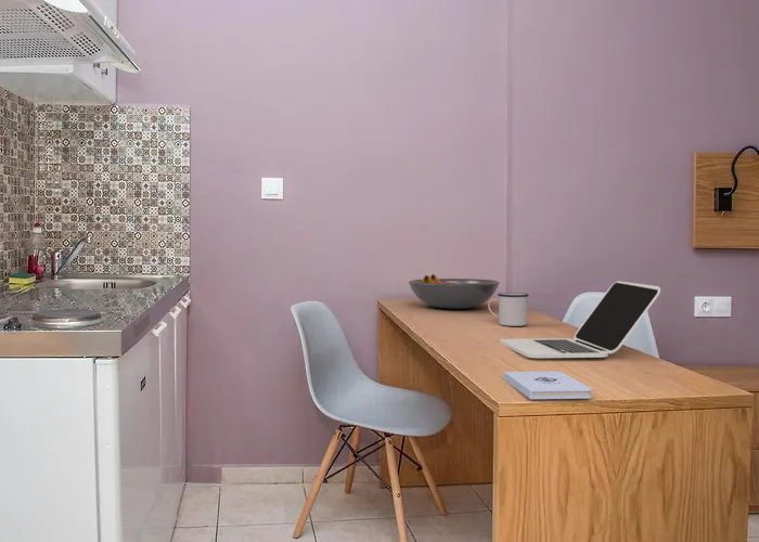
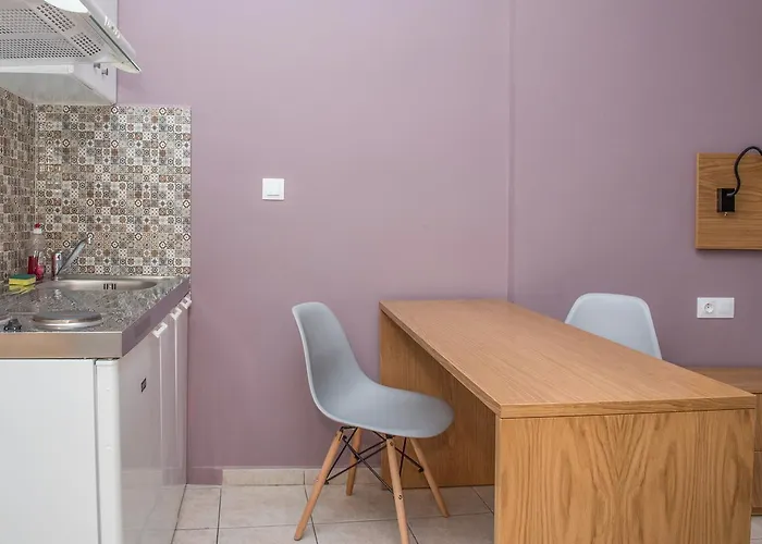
- laptop [499,280,661,359]
- notepad [503,371,593,400]
- mug [487,292,530,327]
- fruit bowl [408,273,501,310]
